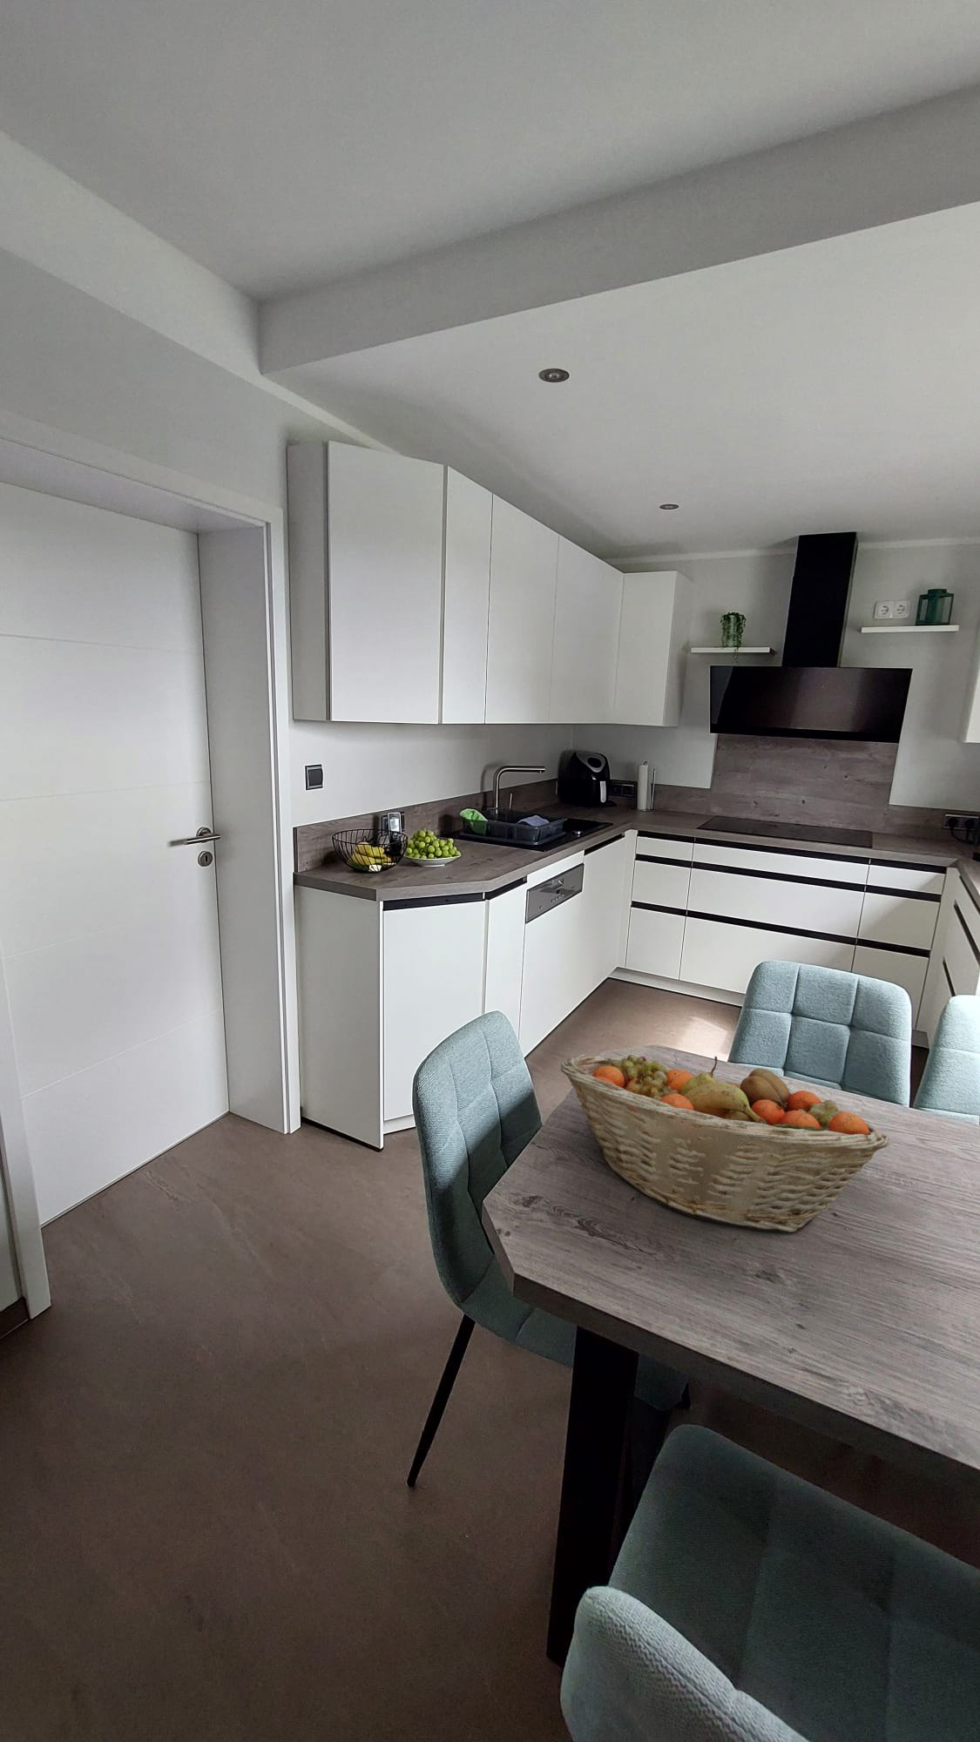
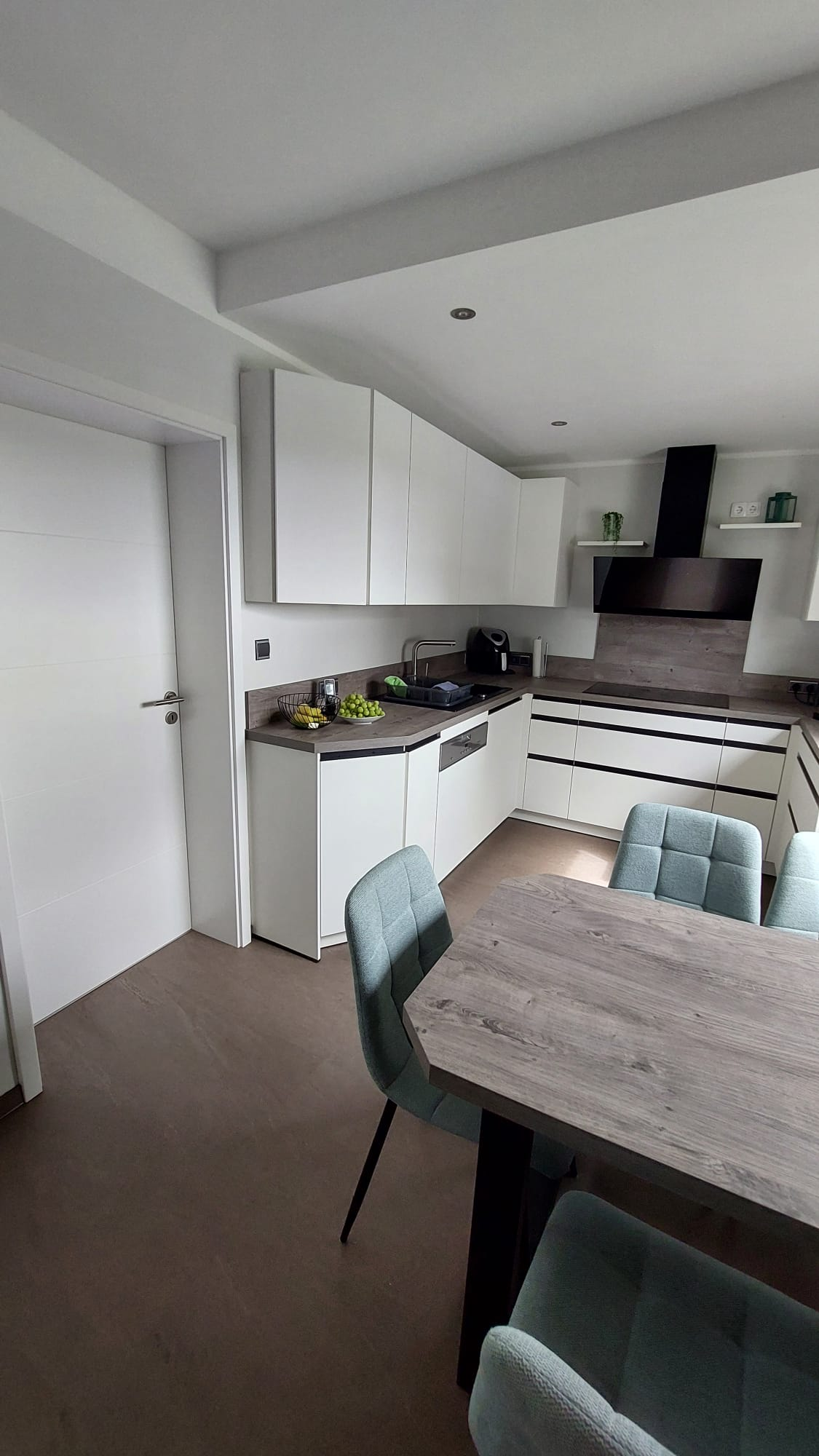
- fruit basket [560,1053,890,1234]
